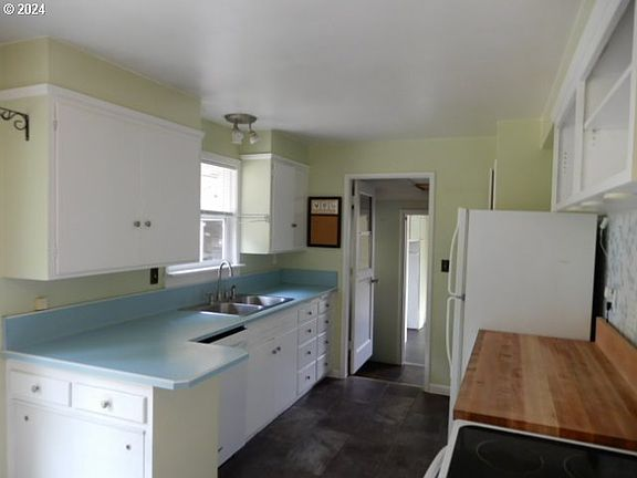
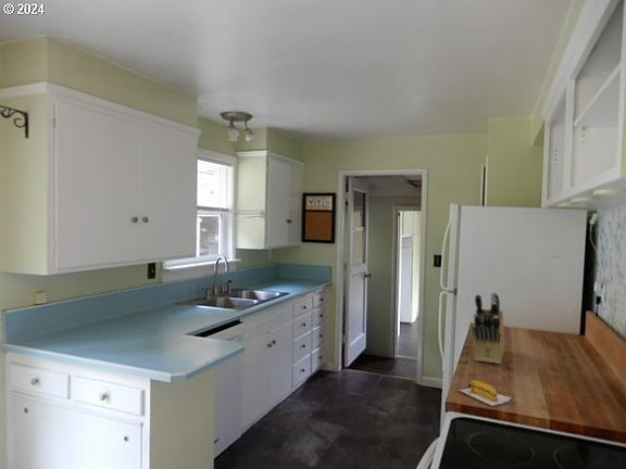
+ knife block [472,291,505,365]
+ banana [456,380,515,407]
